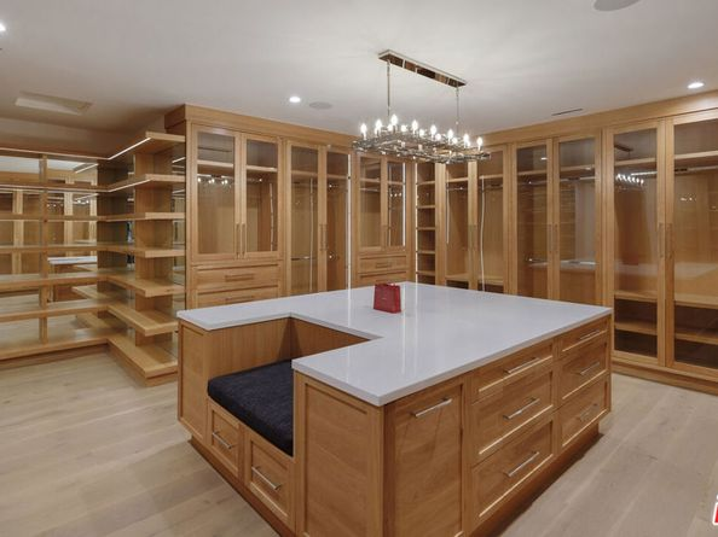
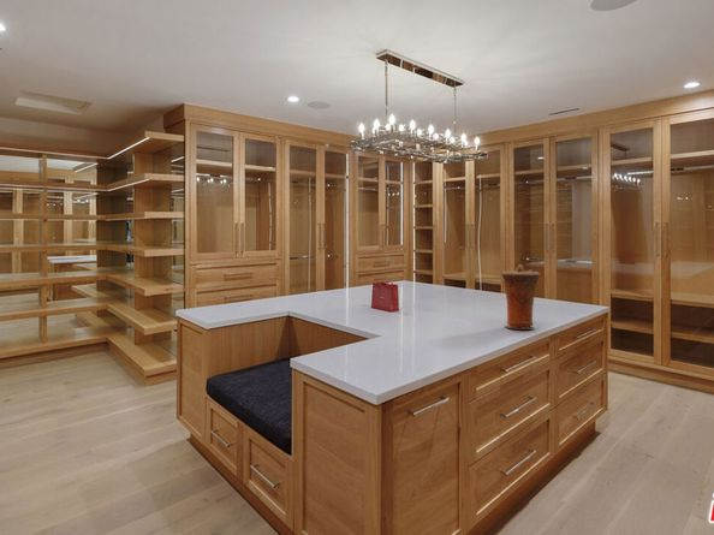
+ vase [500,263,541,331]
